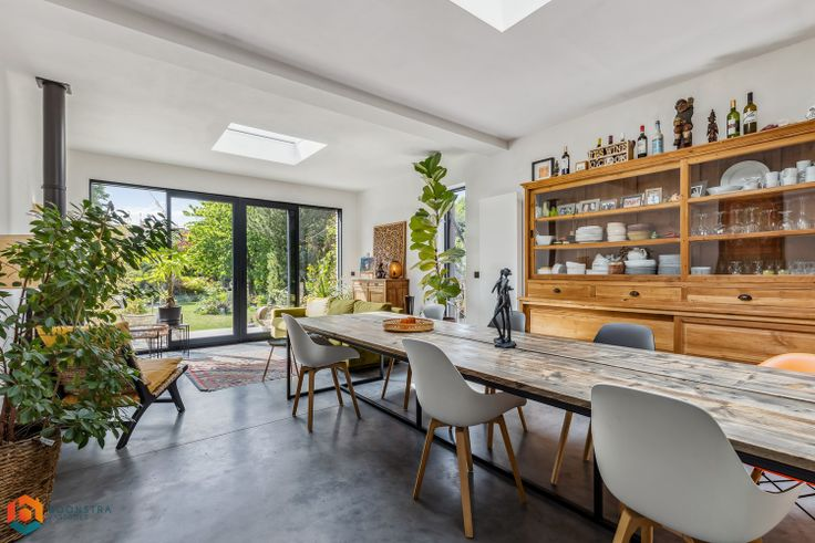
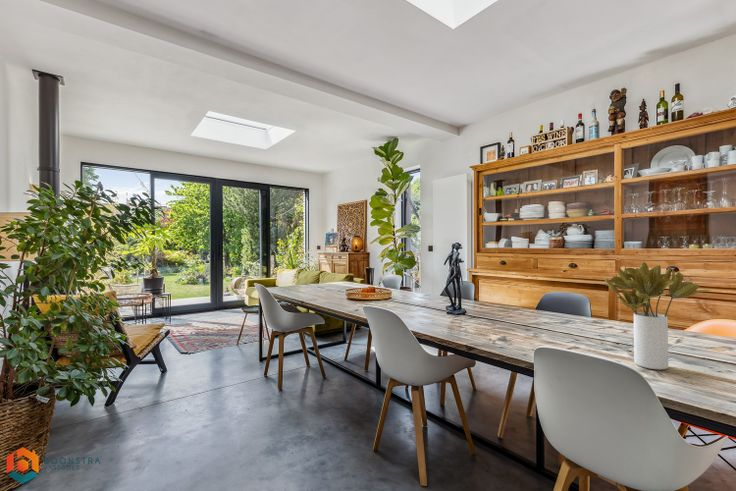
+ flower bouquet [603,261,714,371]
